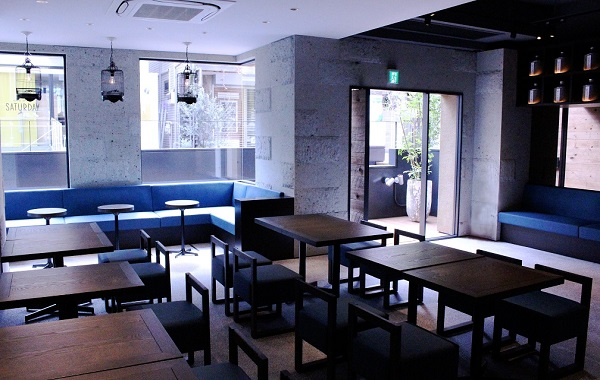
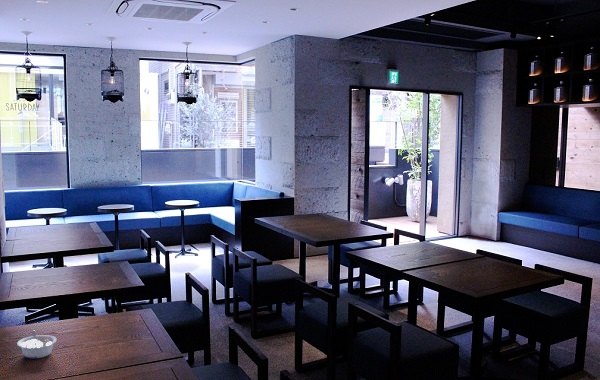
+ legume [16,330,58,359]
